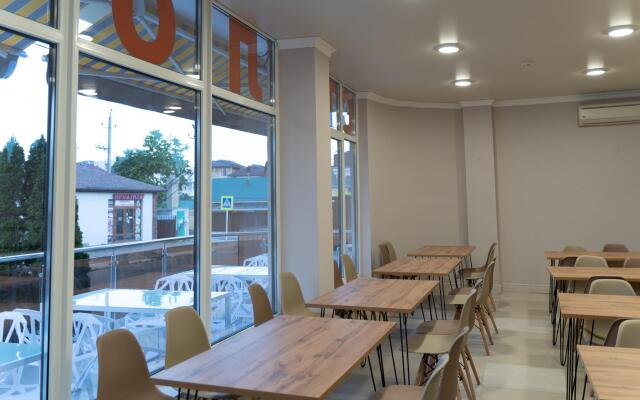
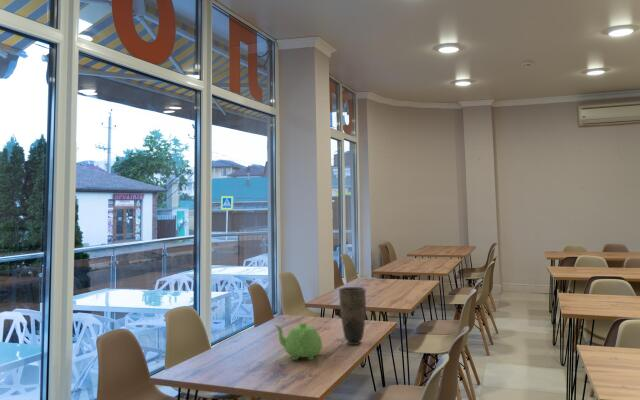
+ teapot [273,322,324,361]
+ vase [338,286,367,346]
